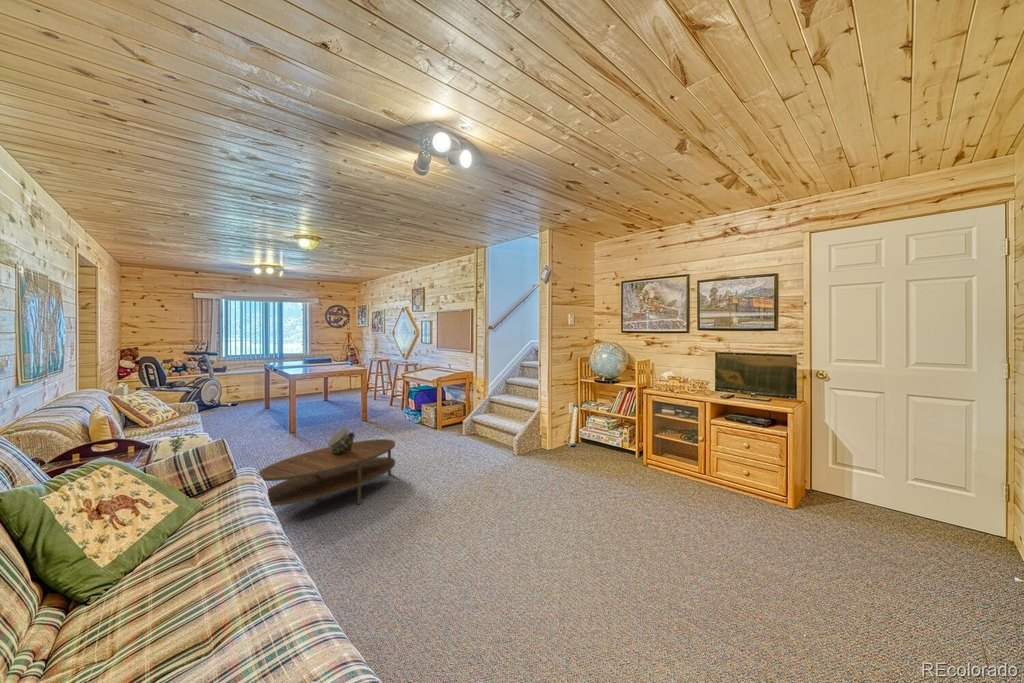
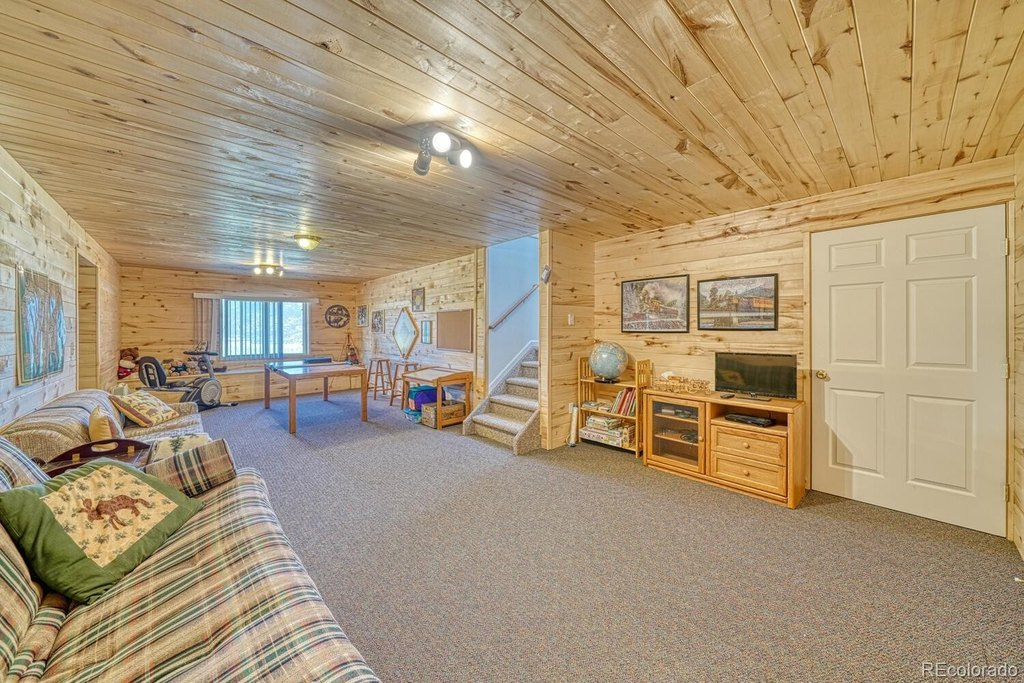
- coffee table [257,438,396,507]
- drum [326,427,356,454]
